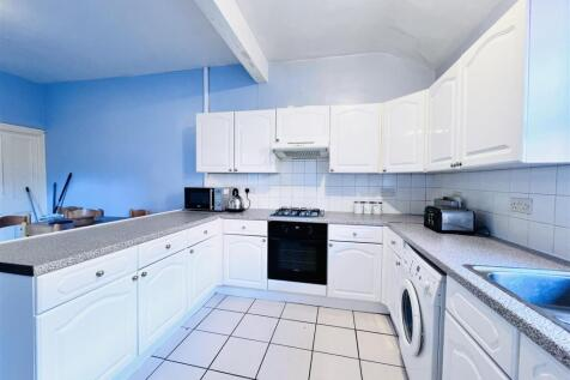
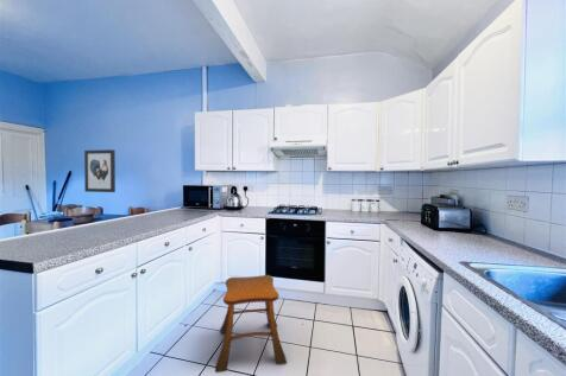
+ wall art [83,148,117,193]
+ stool [214,274,288,374]
